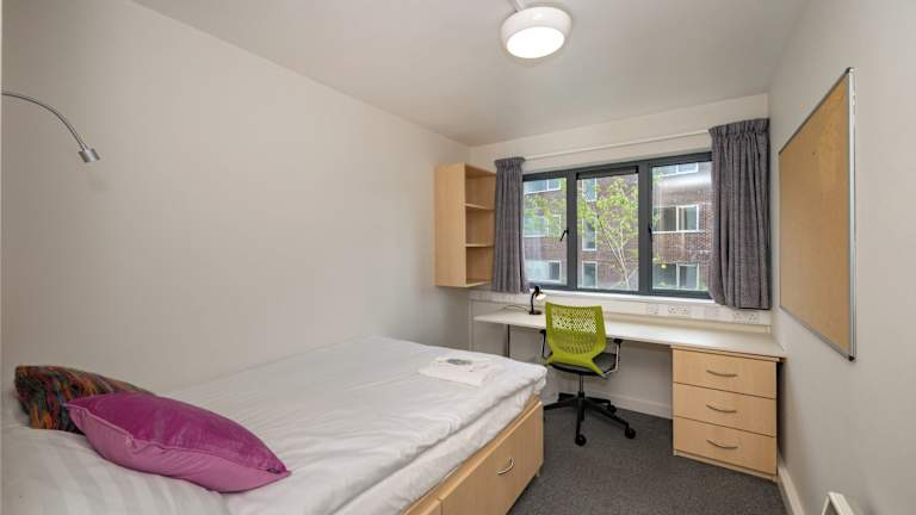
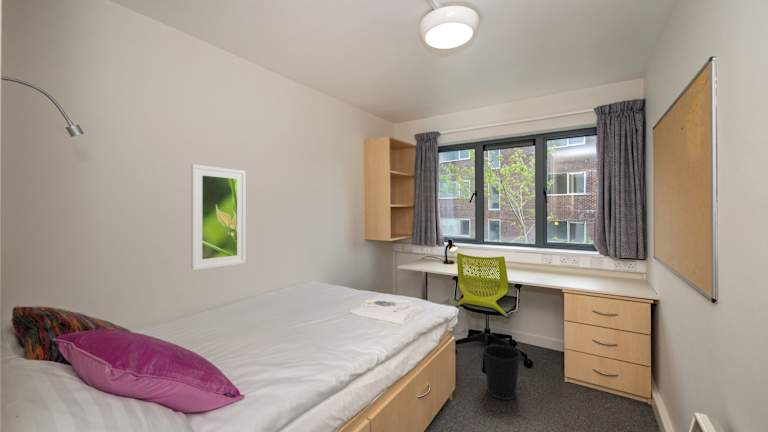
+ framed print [190,163,247,271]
+ wastebasket [482,344,521,401]
